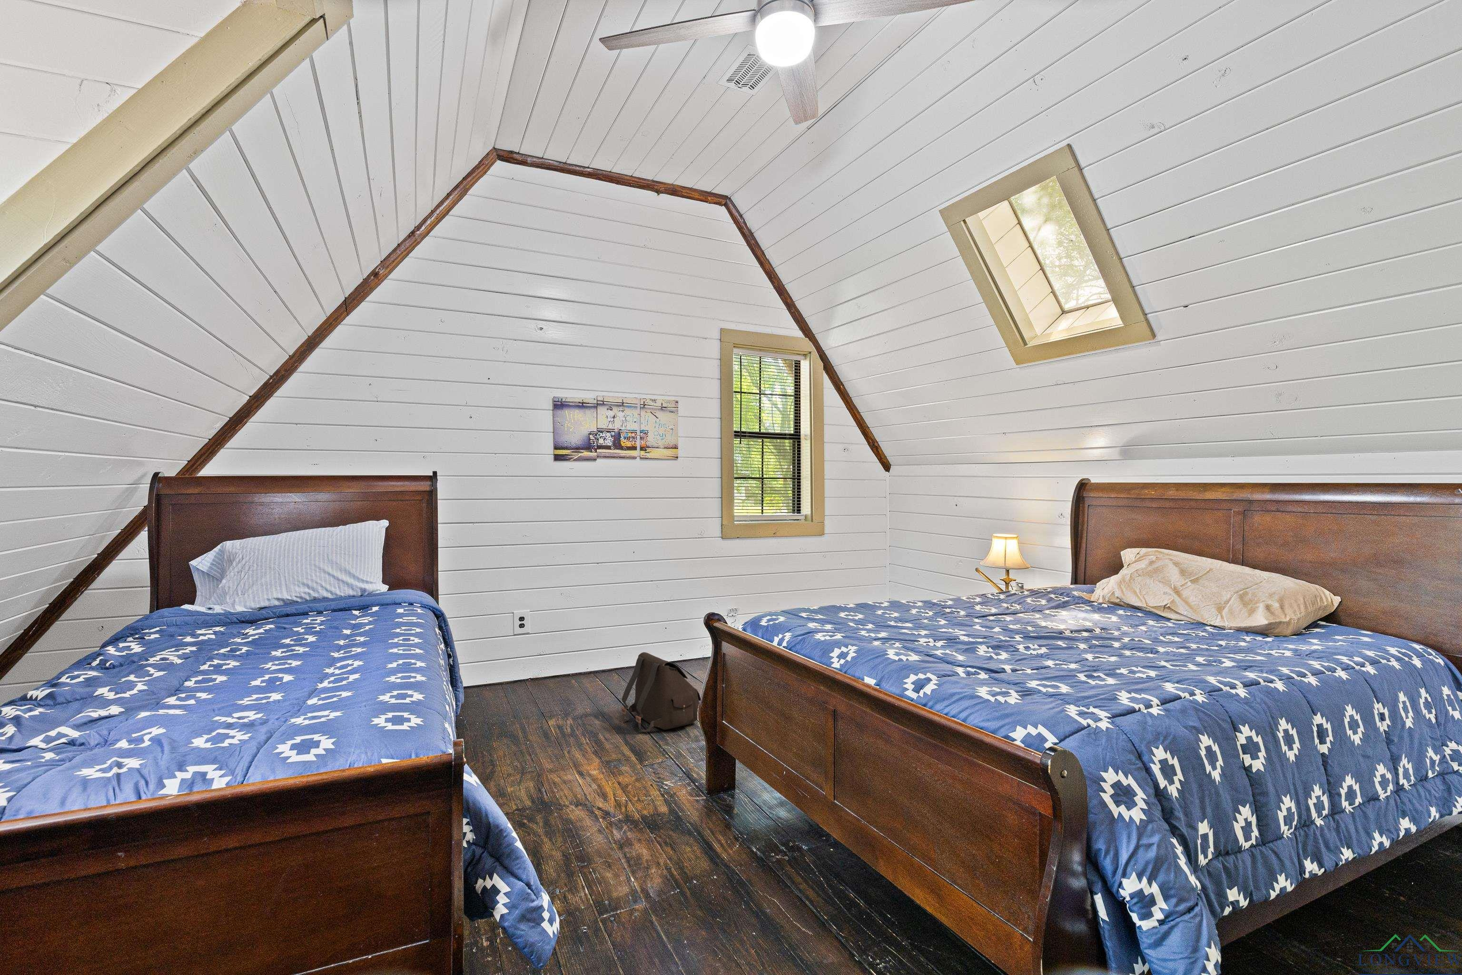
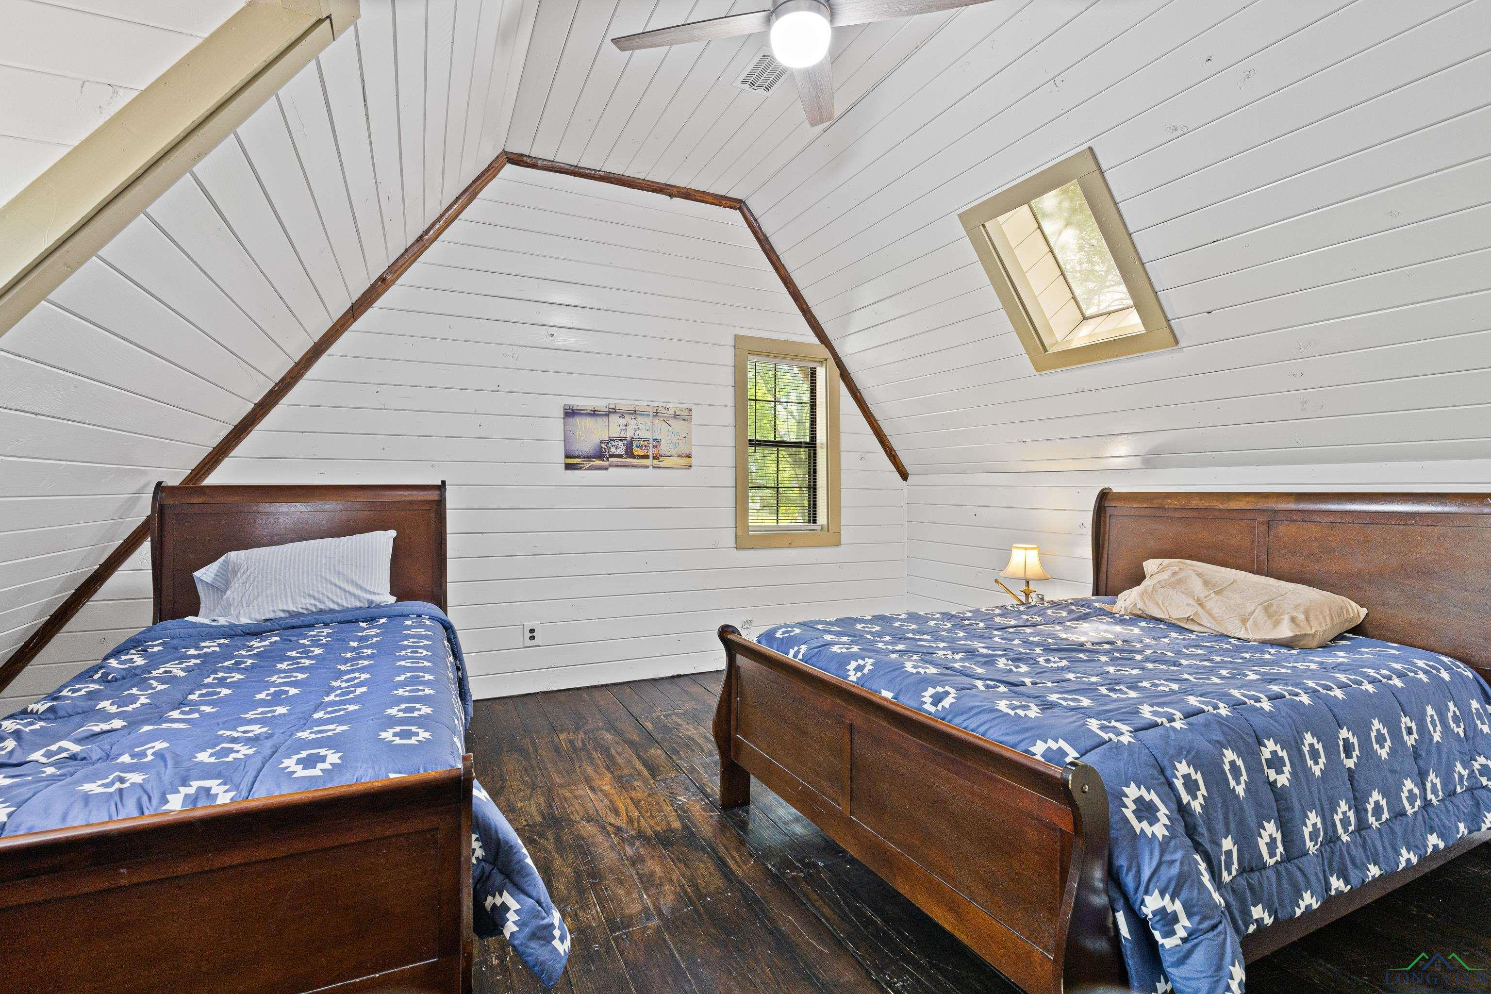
- satchel [621,652,702,732]
